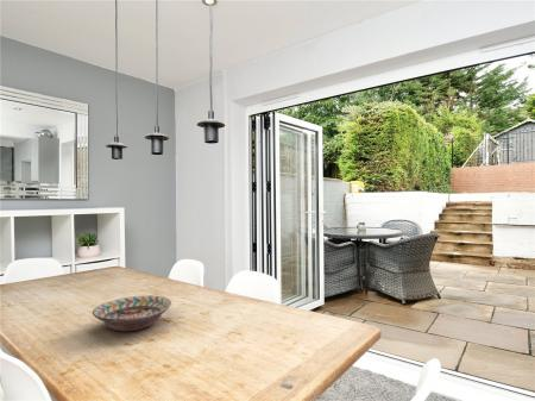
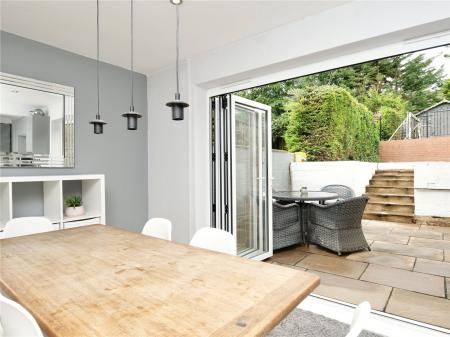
- decorative bowl [92,295,172,332]
